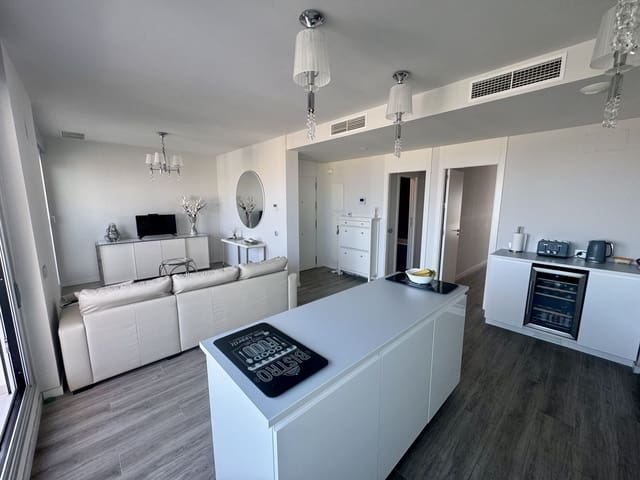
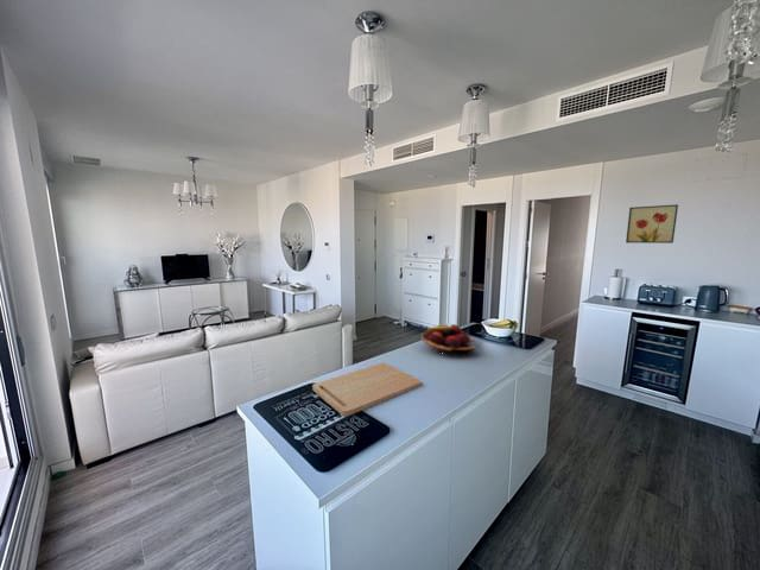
+ cutting board [311,362,422,417]
+ wall art [625,203,679,245]
+ fruit basket [420,323,477,357]
